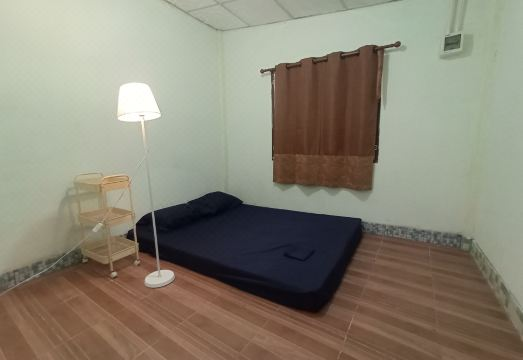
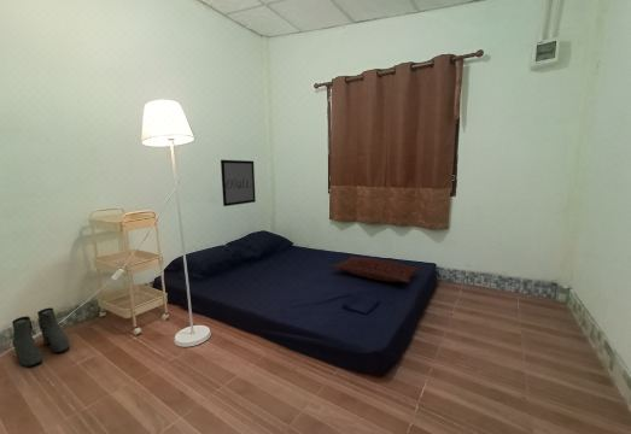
+ wall art [220,159,257,207]
+ boots [11,306,71,368]
+ pillow [331,254,422,285]
